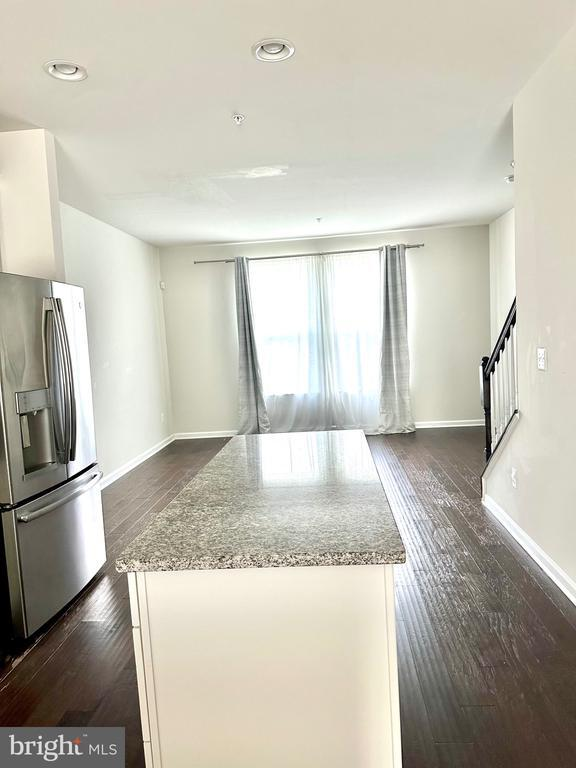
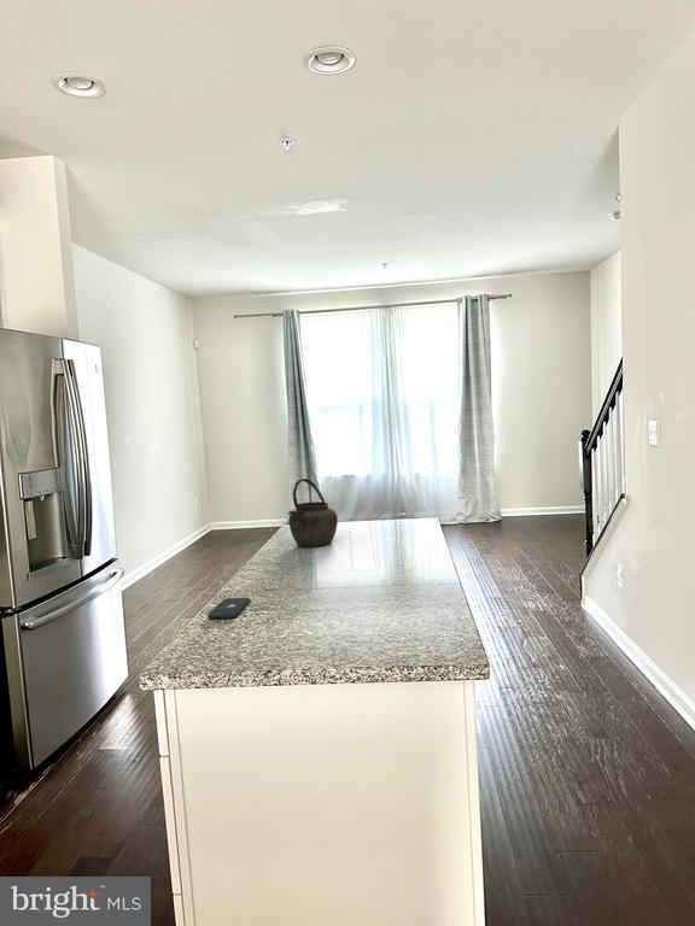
+ kettle [287,477,339,549]
+ smartphone [206,597,251,620]
